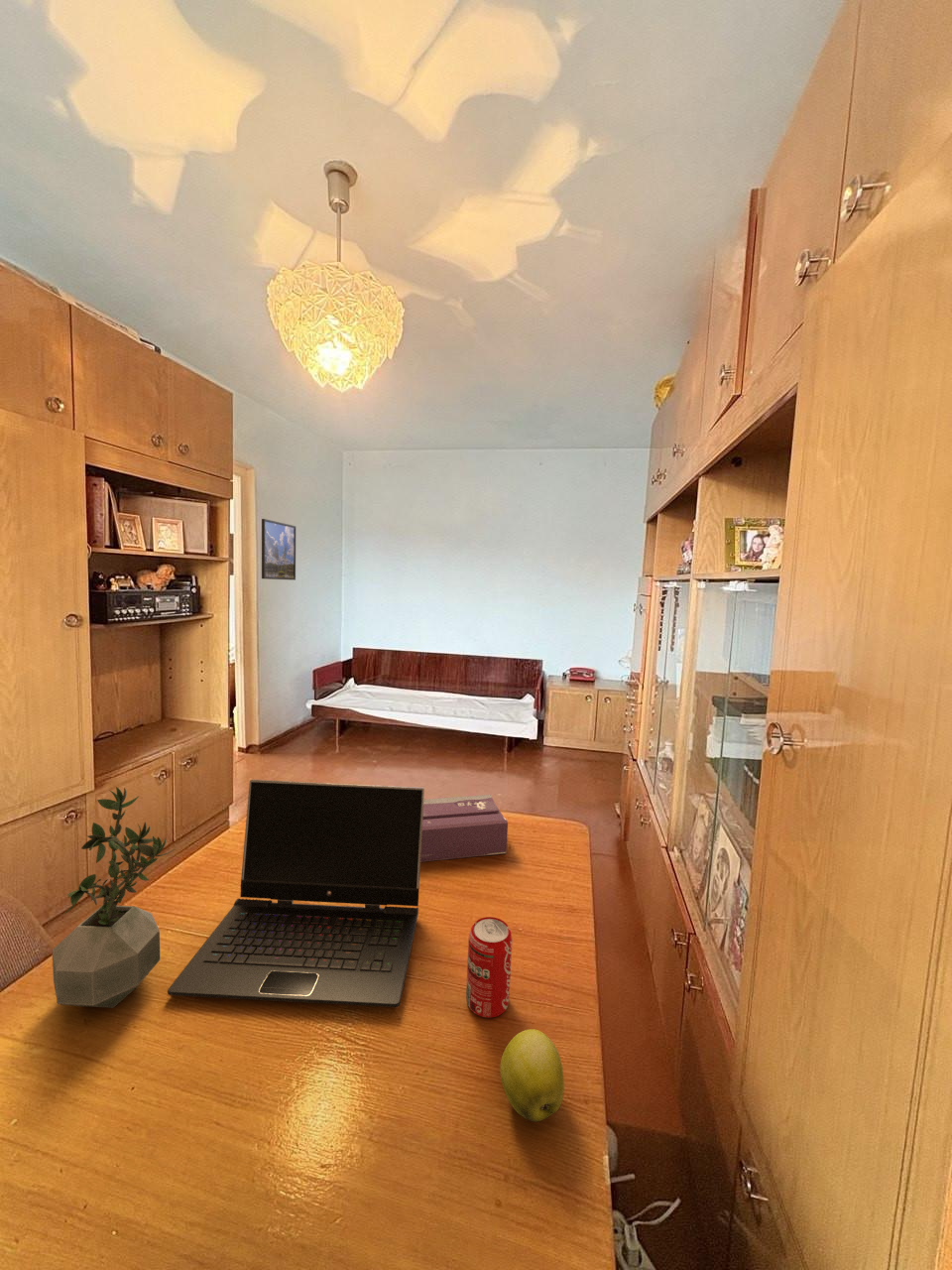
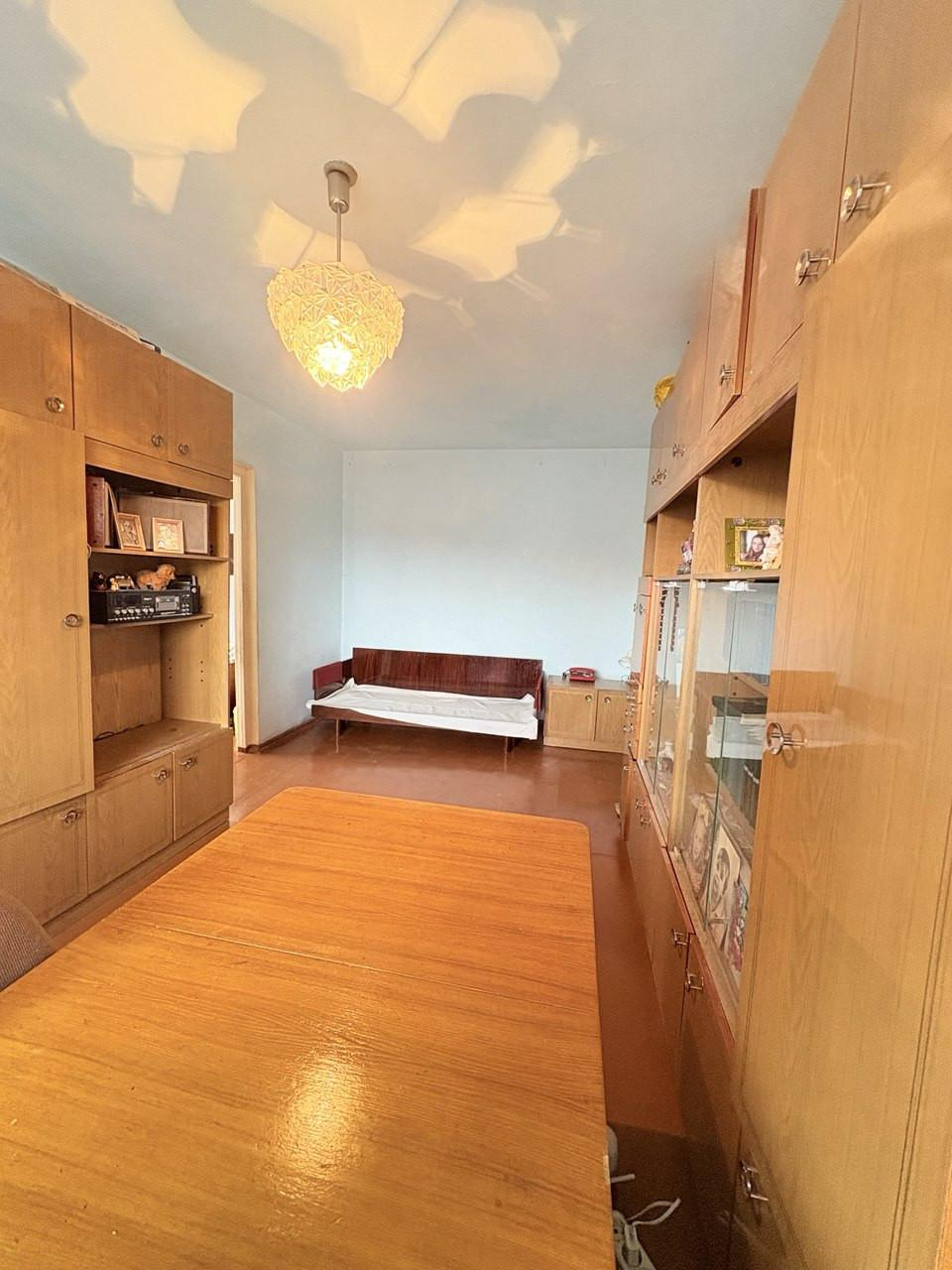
- beverage can [465,916,514,1019]
- laptop computer [167,779,425,1008]
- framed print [261,518,297,581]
- potted plant [52,786,177,1009]
- tissue box [420,794,509,862]
- apple [499,1028,565,1123]
